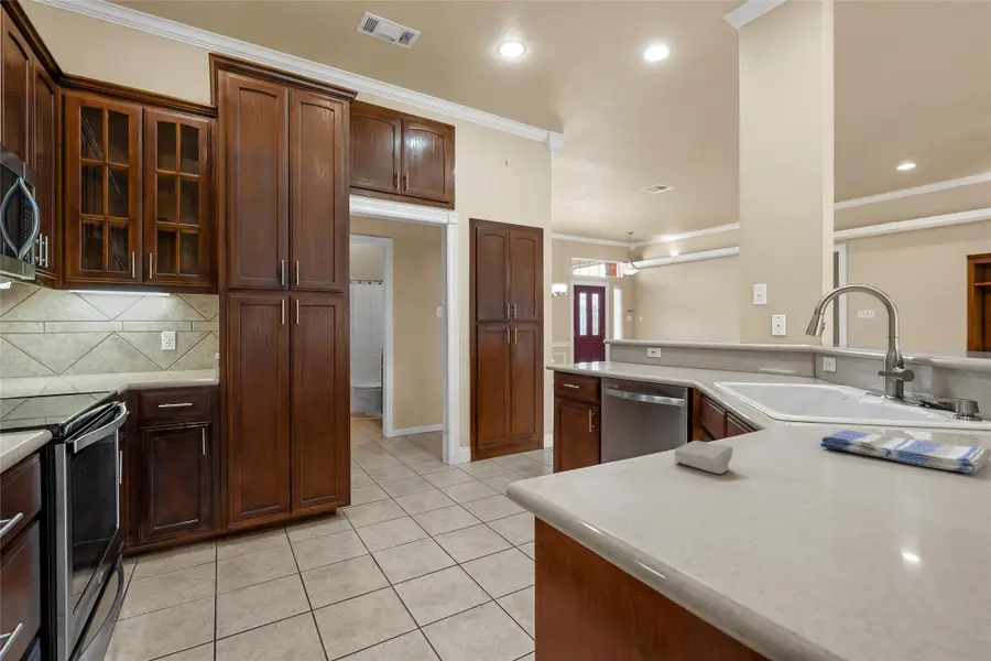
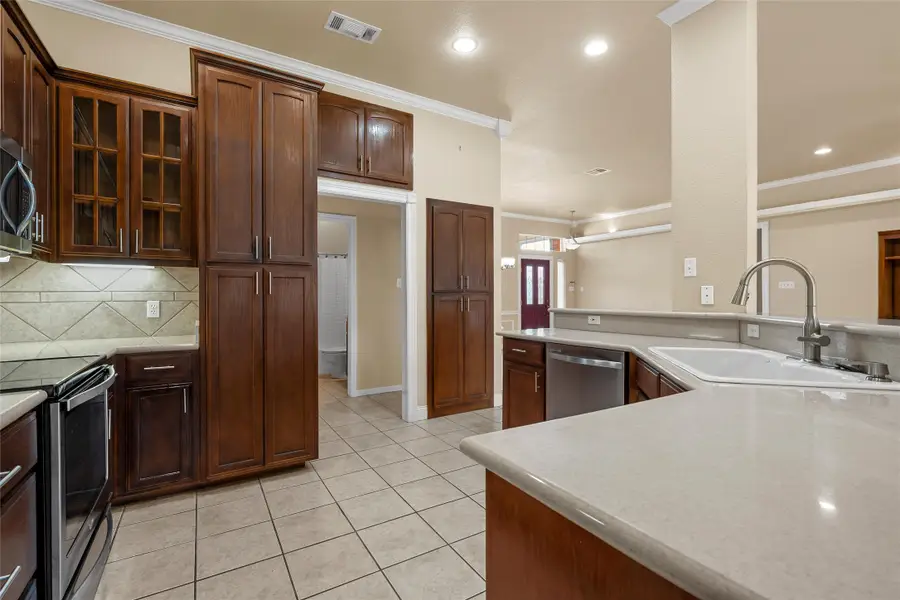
- soap bar [674,440,733,475]
- dish towel [819,429,991,475]
